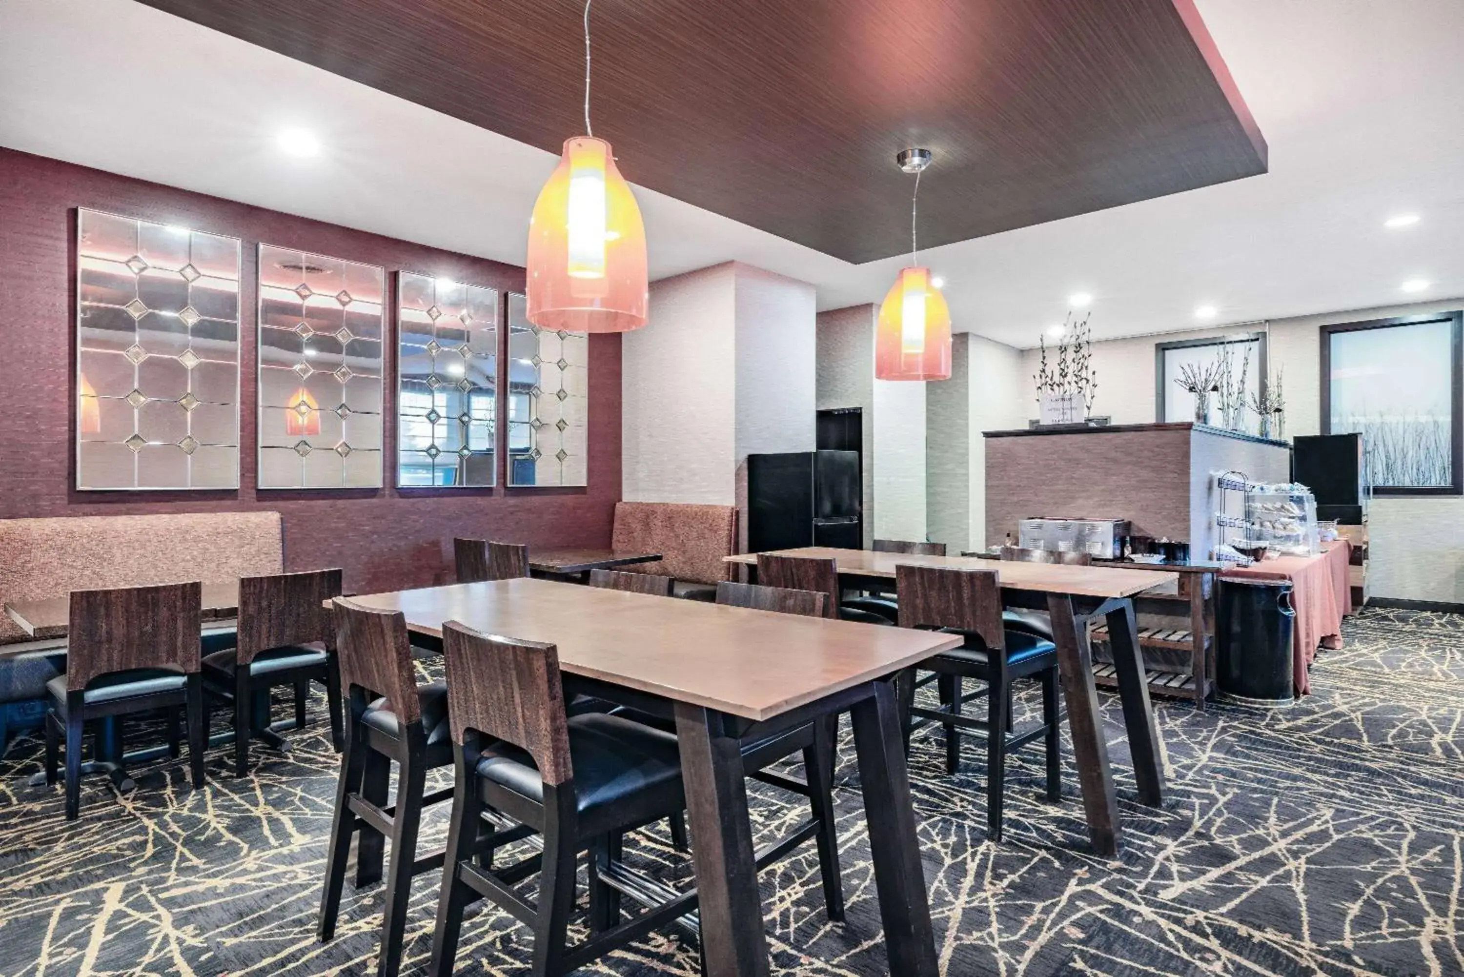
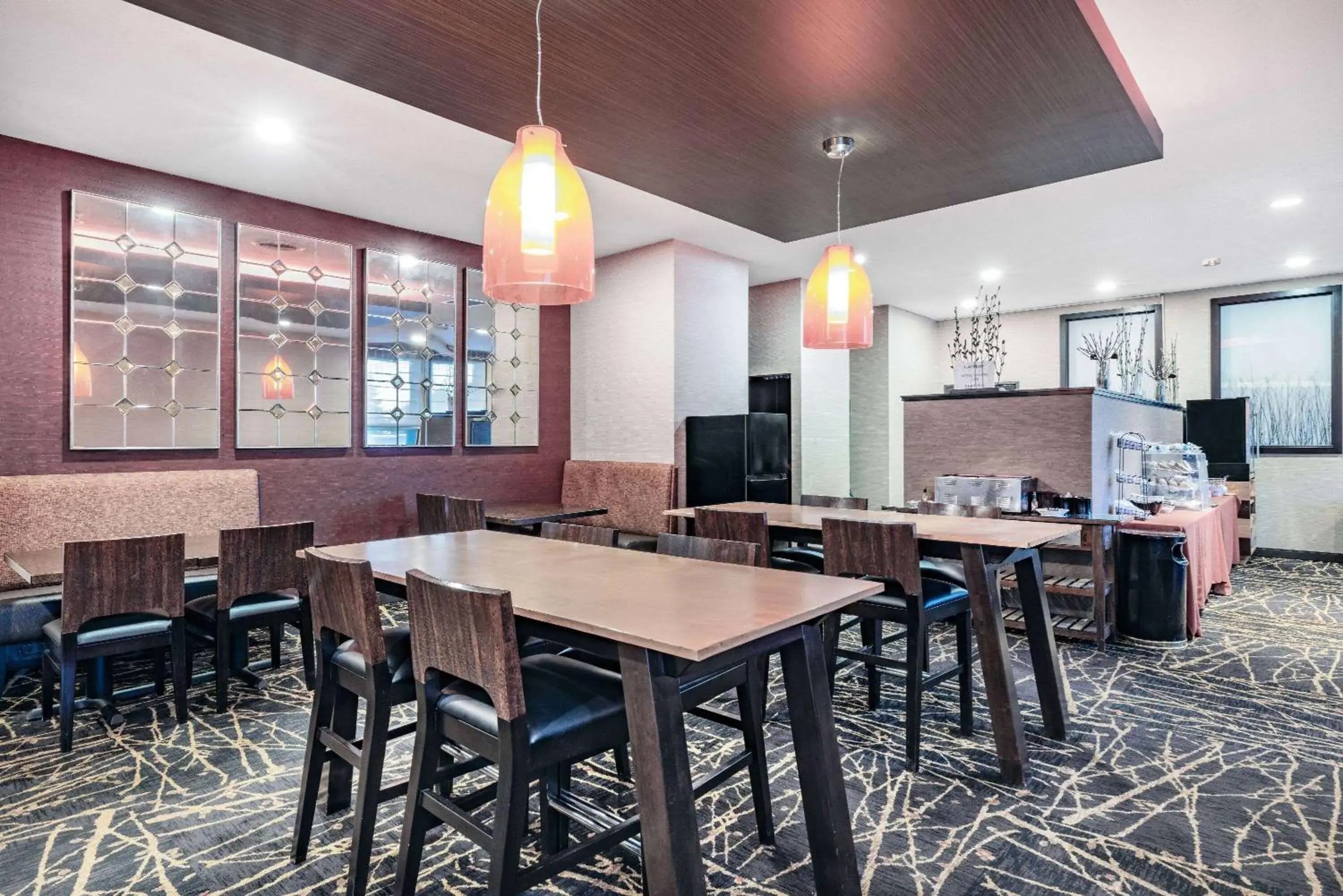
+ smoke detector [1202,257,1221,267]
